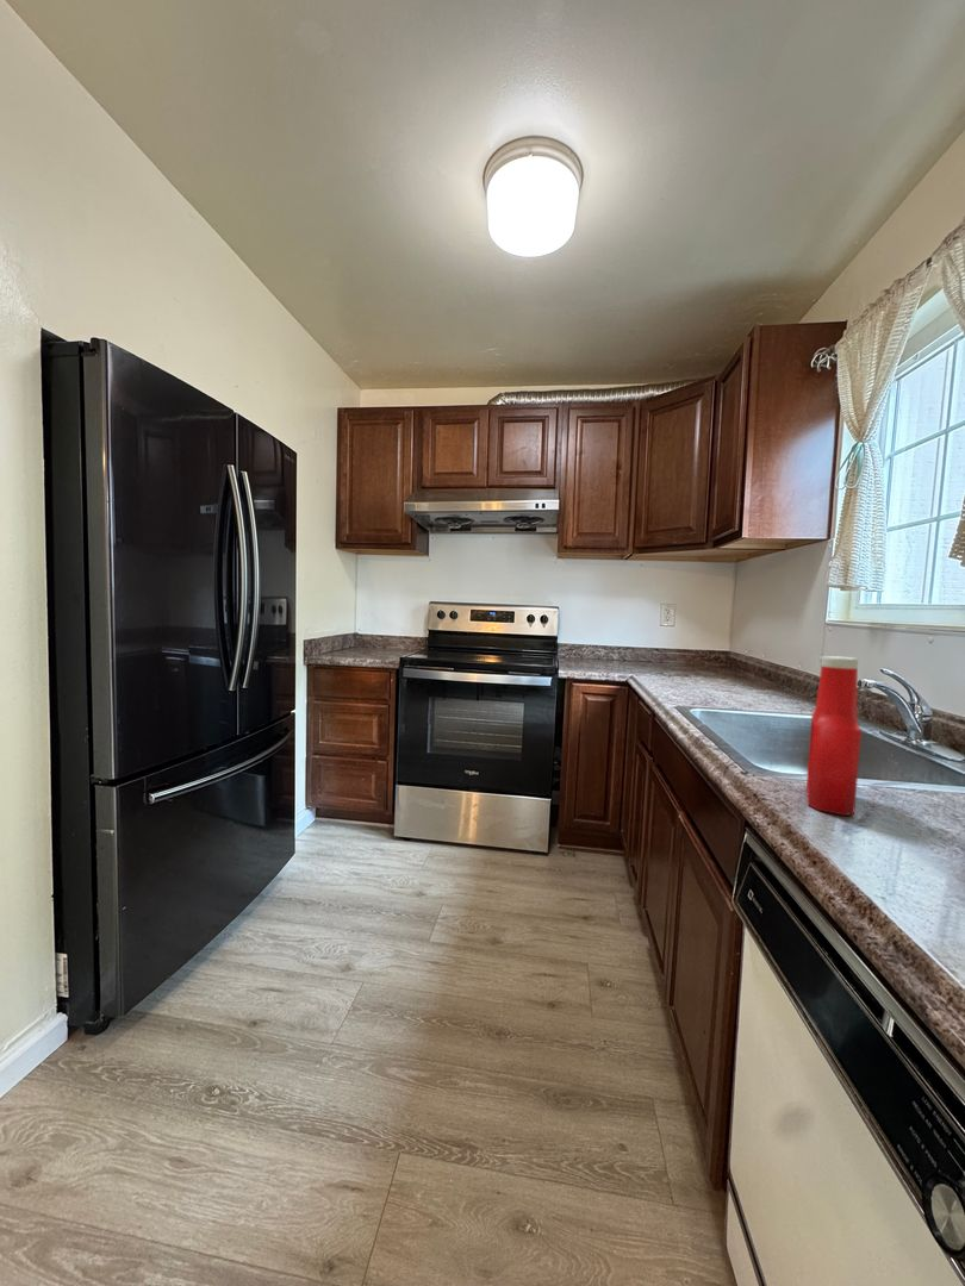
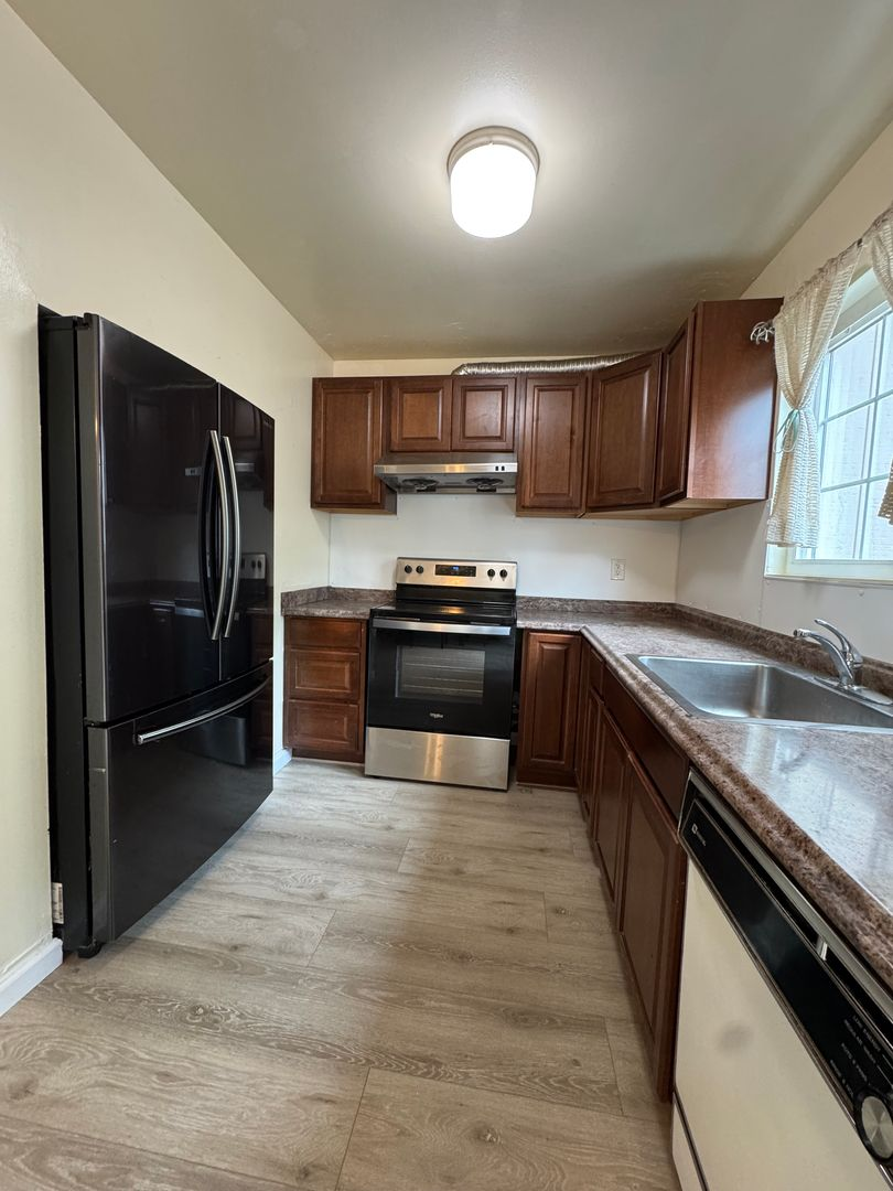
- soap bottle [805,655,863,817]
